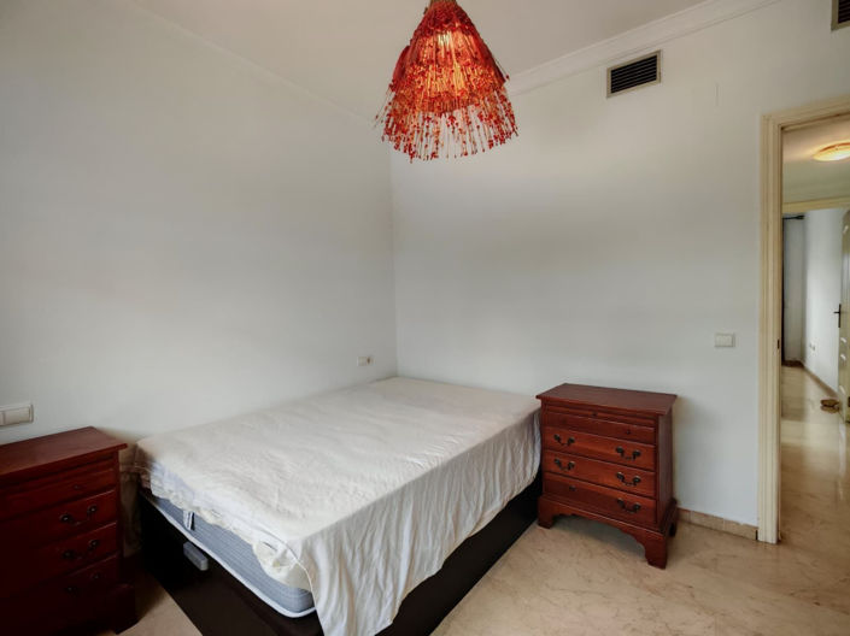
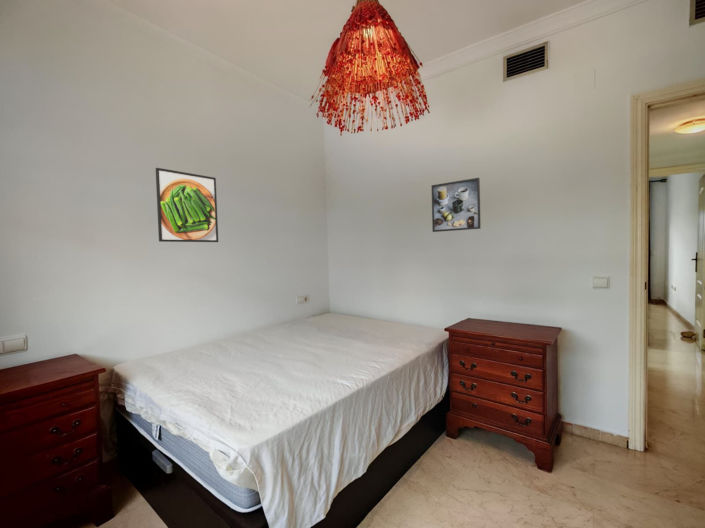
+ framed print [431,177,482,233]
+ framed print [155,167,219,243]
